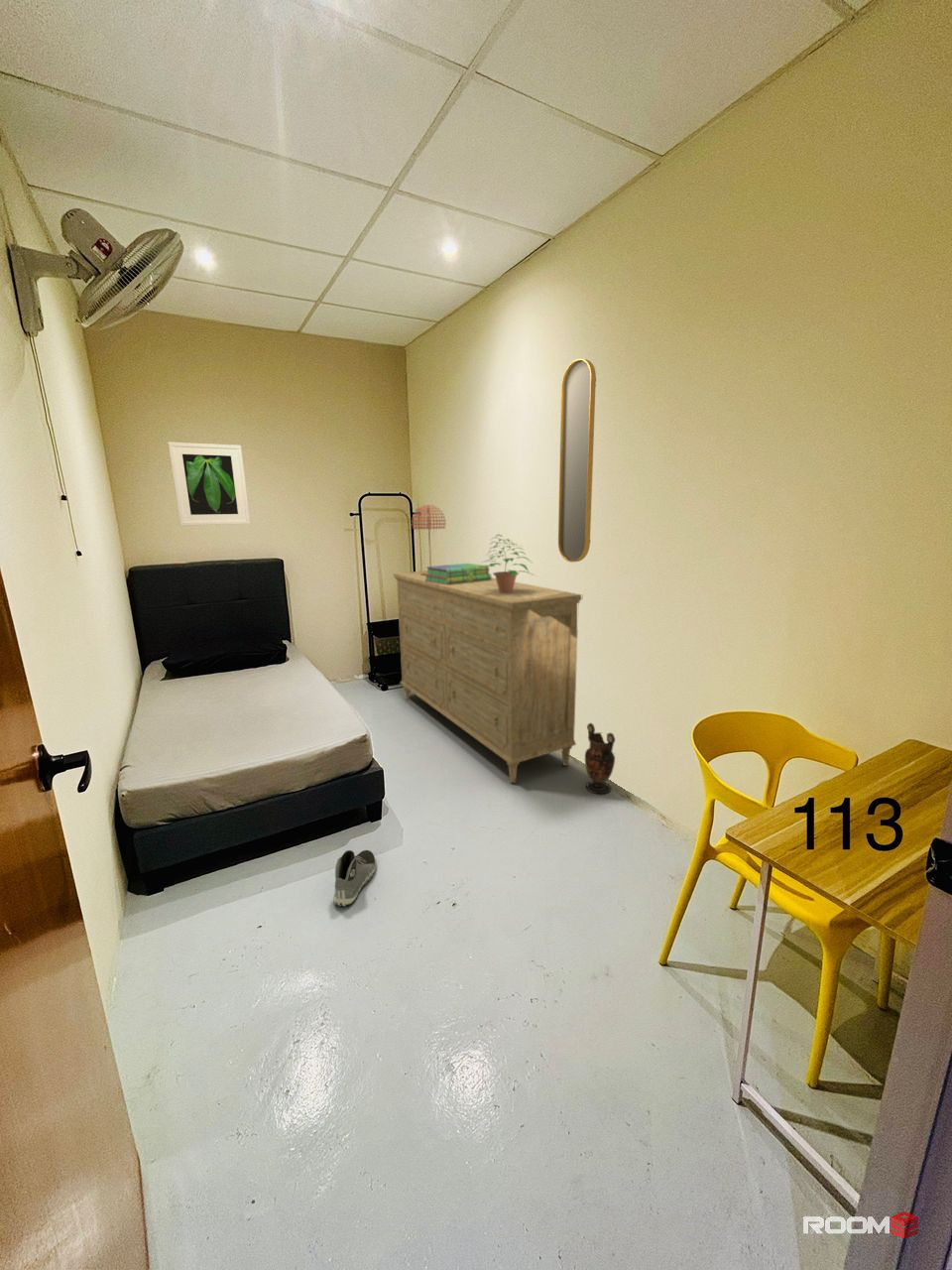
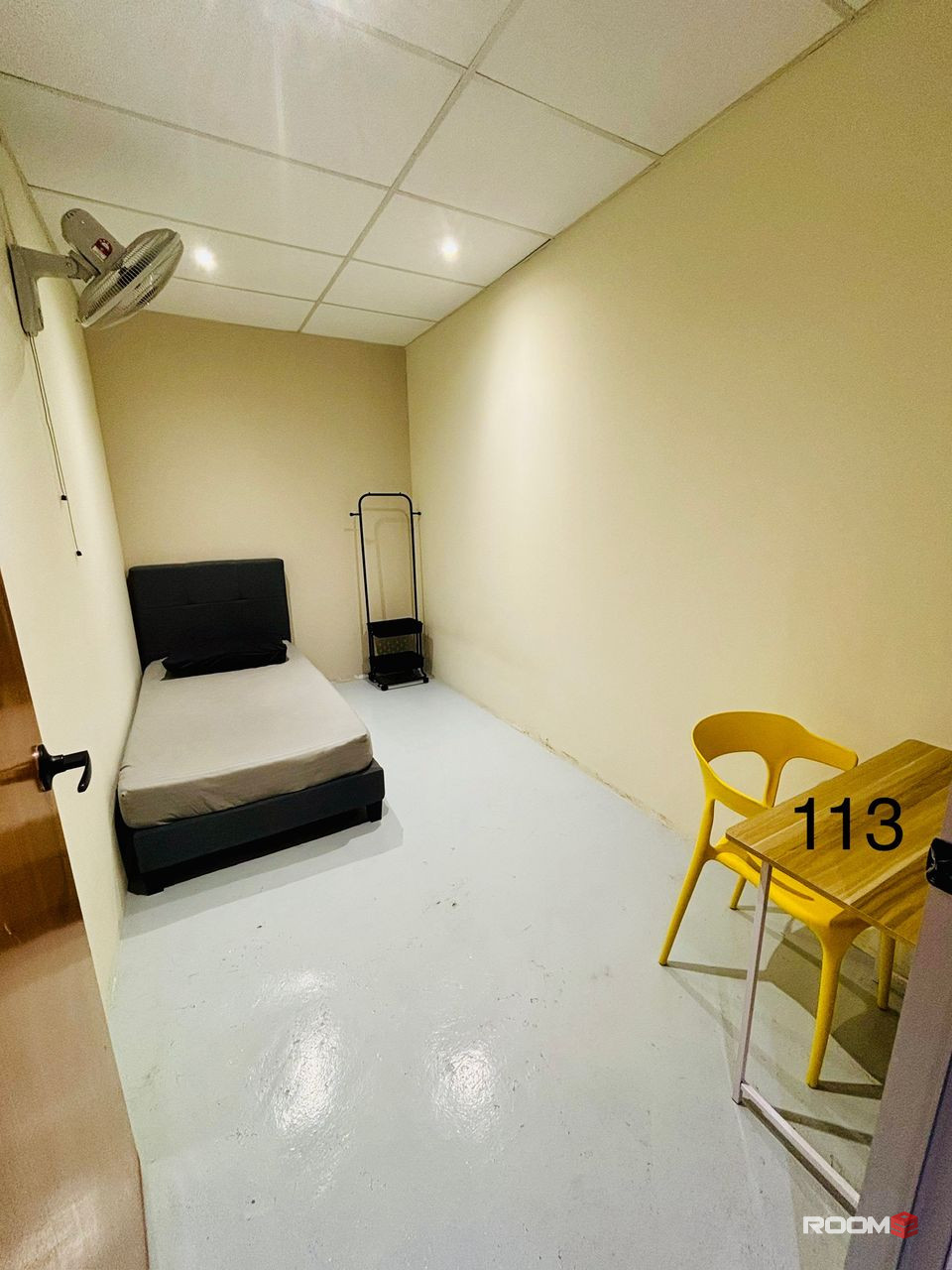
- vase [584,722,616,796]
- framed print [168,442,251,527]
- dresser [393,570,583,784]
- sneaker [332,849,377,907]
- table lamp [411,504,447,574]
- stack of books [424,563,493,584]
- home mirror [557,358,597,563]
- potted plant [477,533,537,593]
